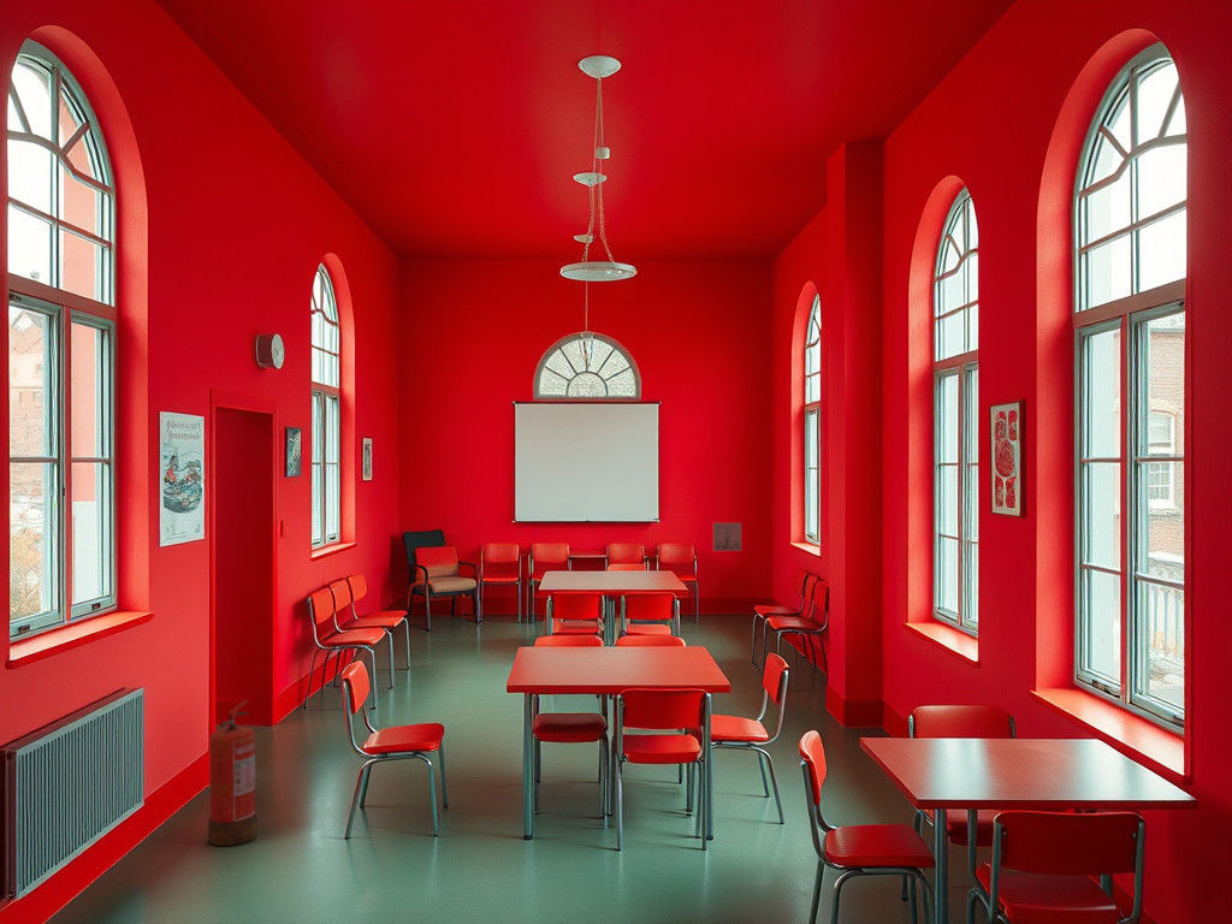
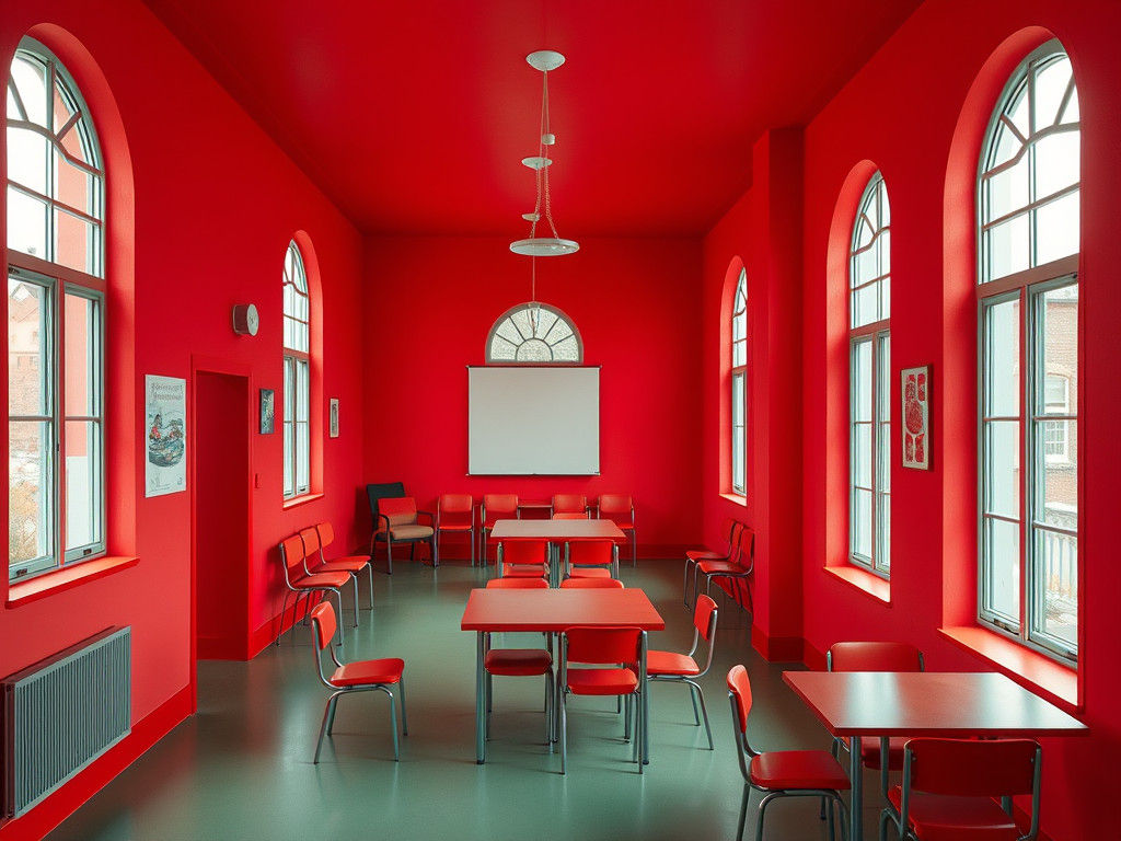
- fire extinguisher [207,699,259,847]
- wall art [712,522,742,552]
